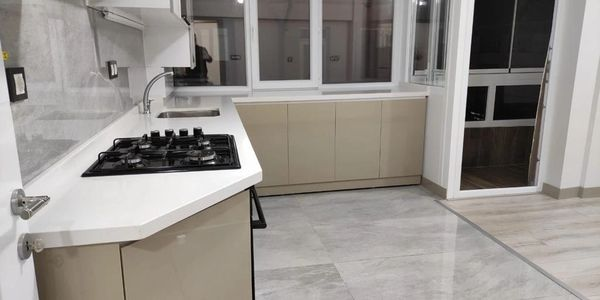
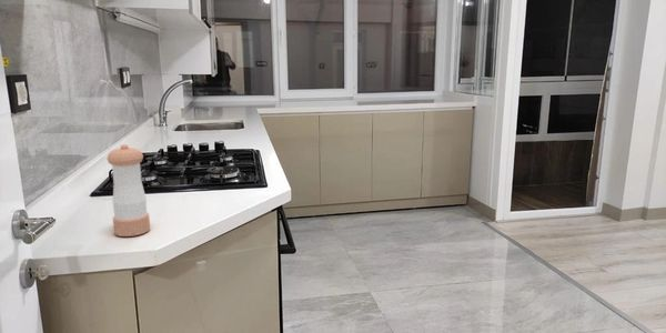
+ pepper shaker [105,143,151,238]
